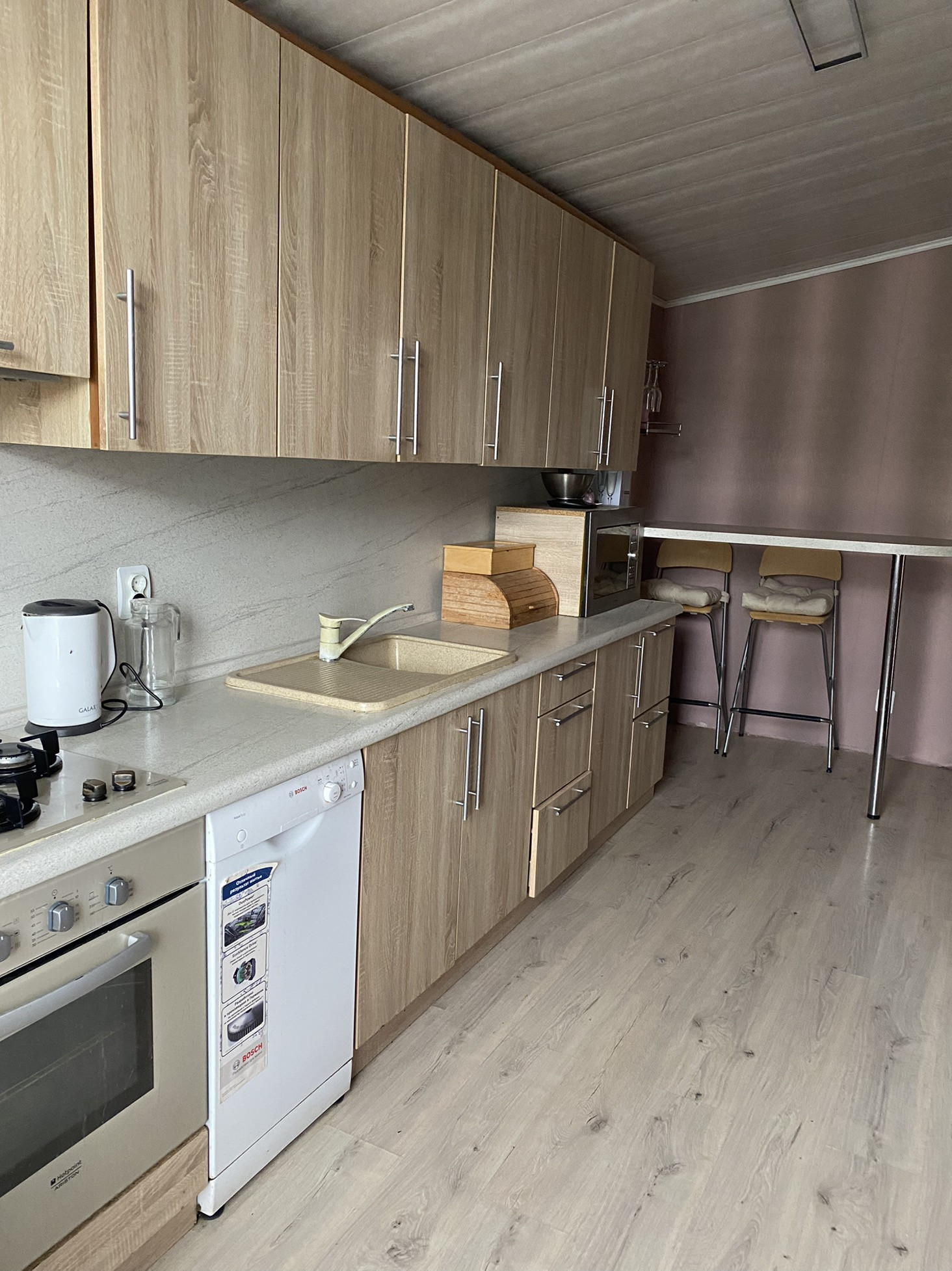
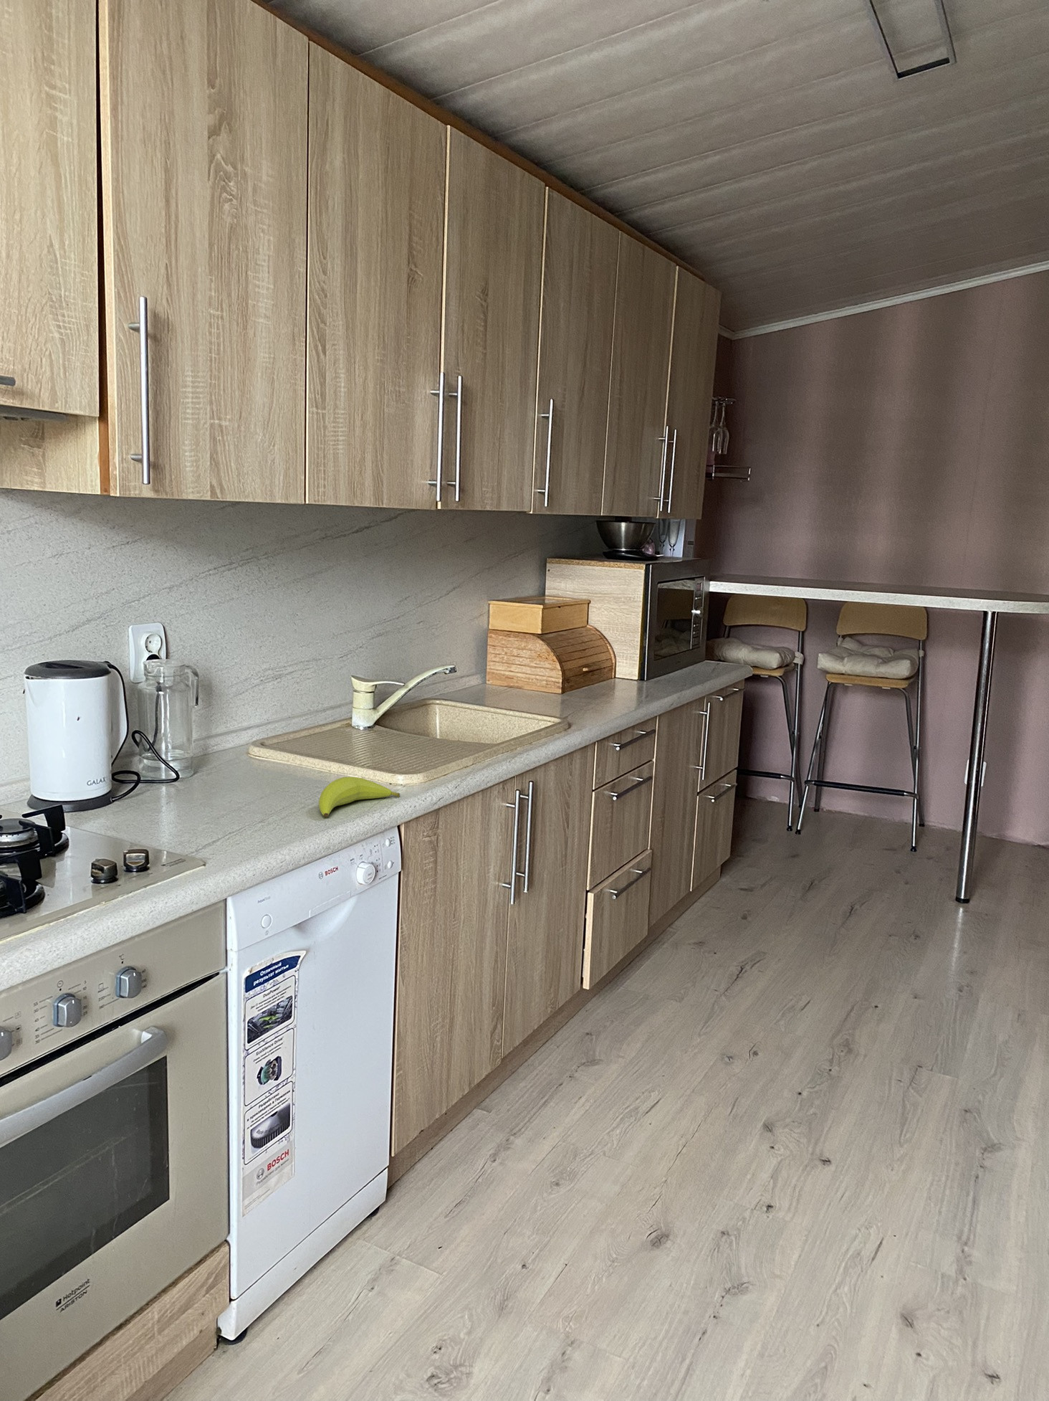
+ banana [318,776,401,818]
